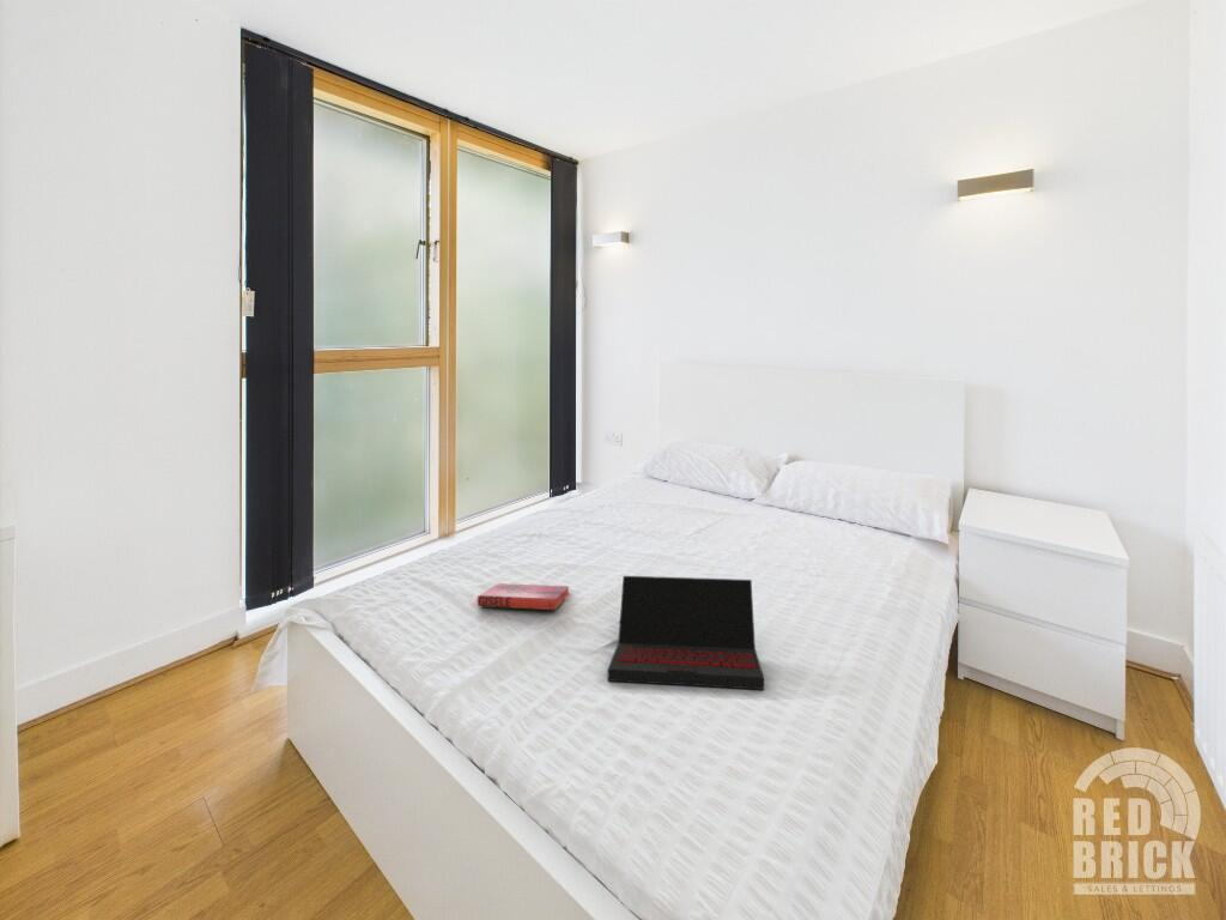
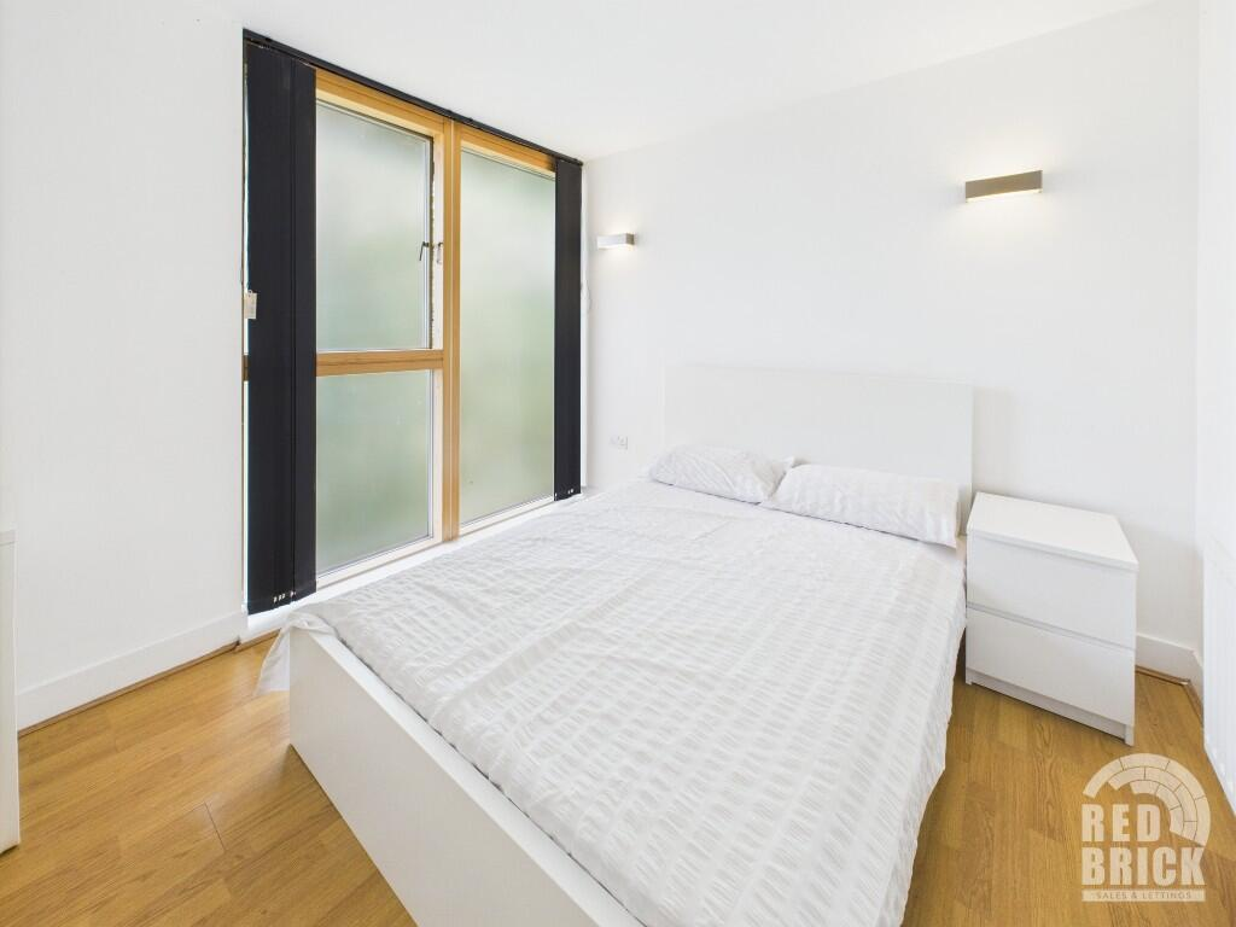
- hardback book [477,582,570,611]
- laptop [607,575,765,691]
